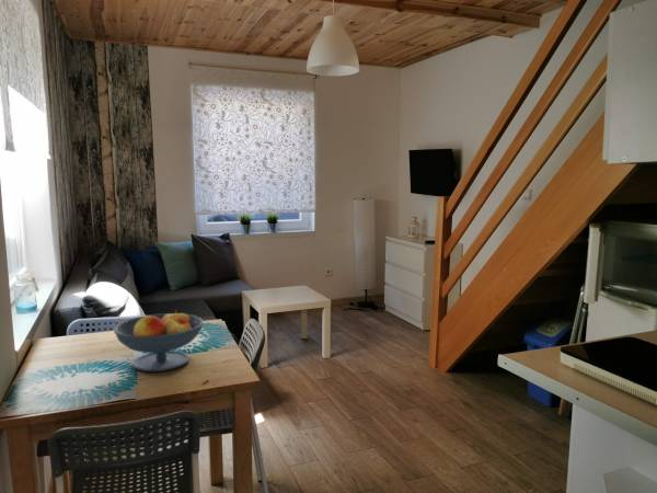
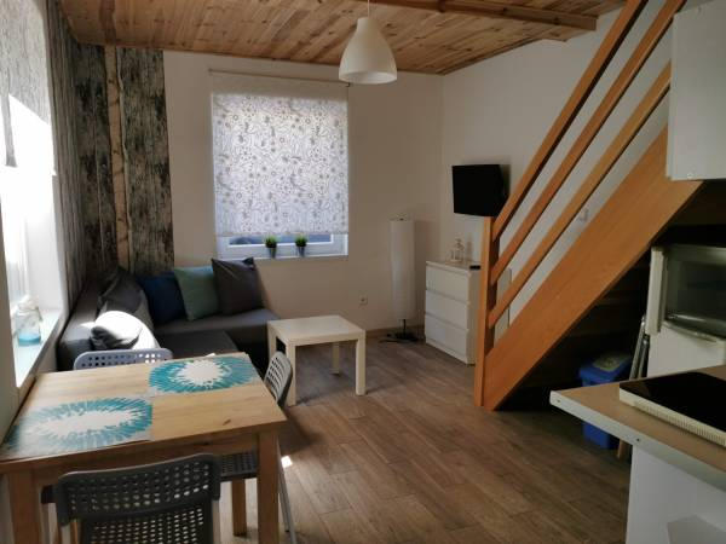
- fruit bowl [113,309,205,372]
